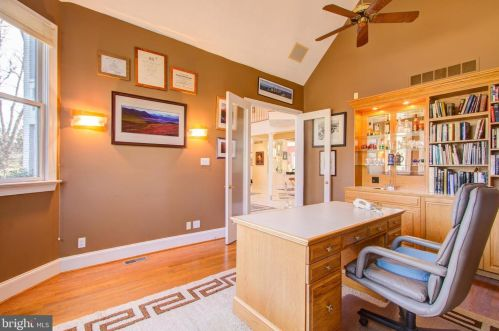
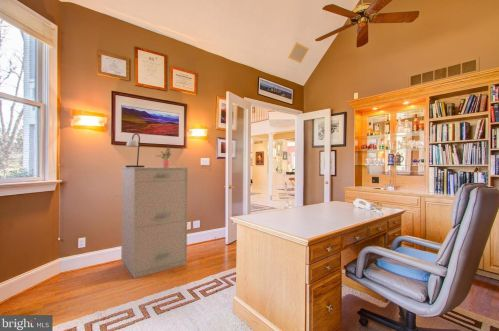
+ potted plant [154,145,172,167]
+ filing cabinet [120,166,189,280]
+ table lamp [125,132,145,167]
